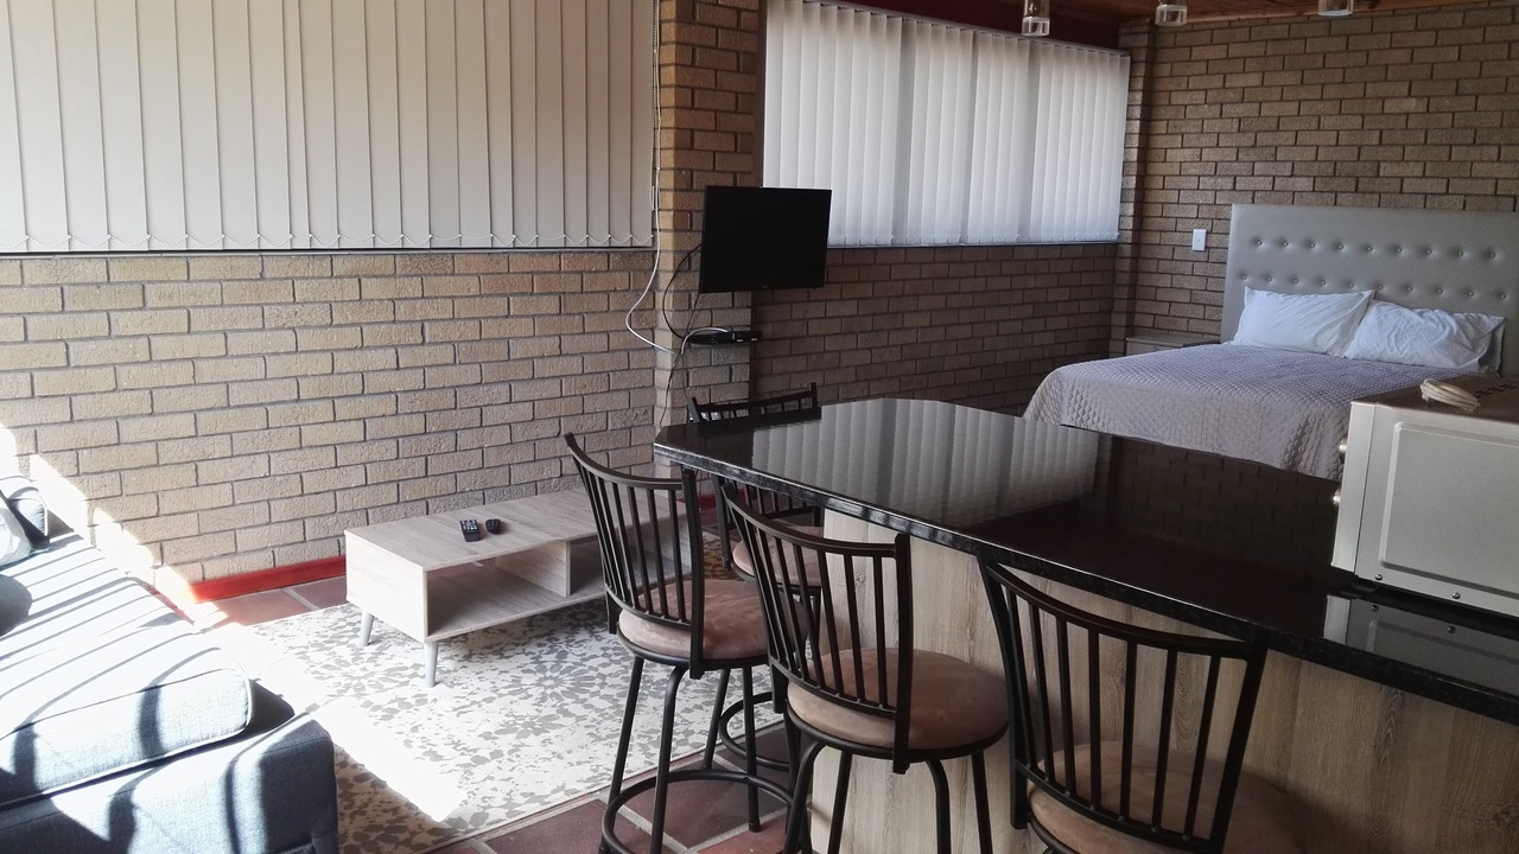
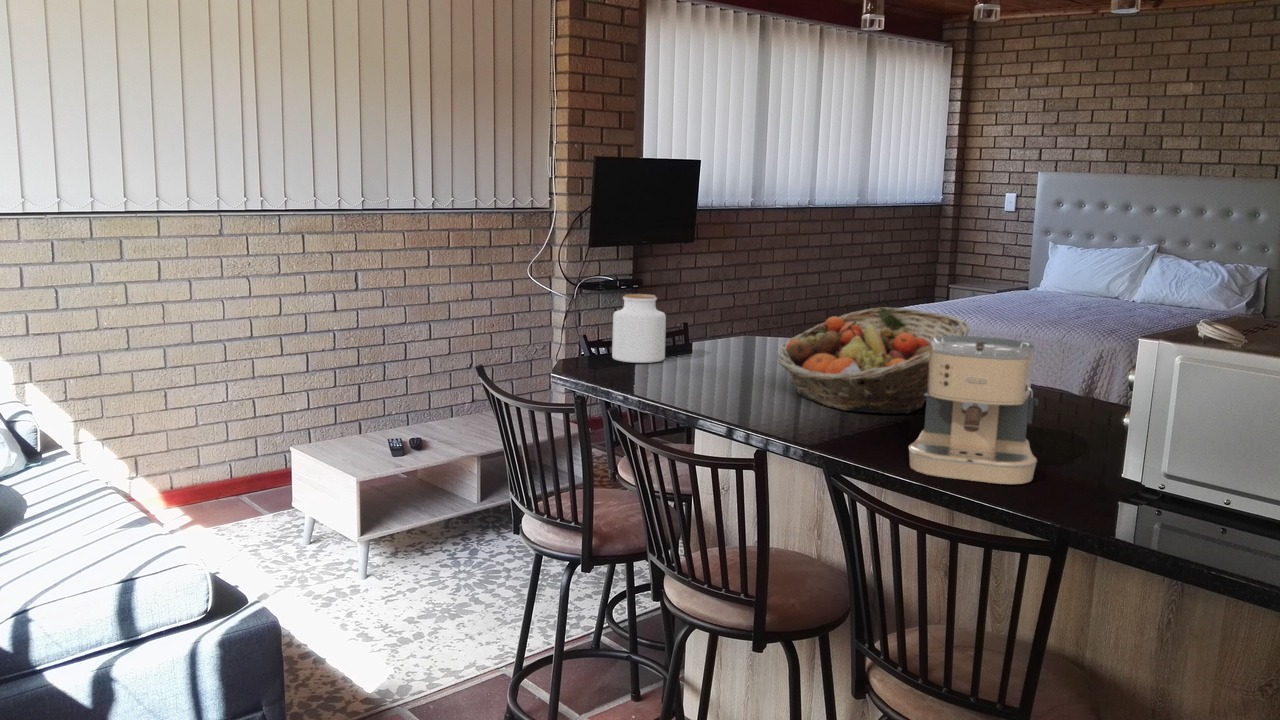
+ jar [611,293,667,364]
+ fruit basket [776,306,970,415]
+ coffee maker [907,335,1039,485]
